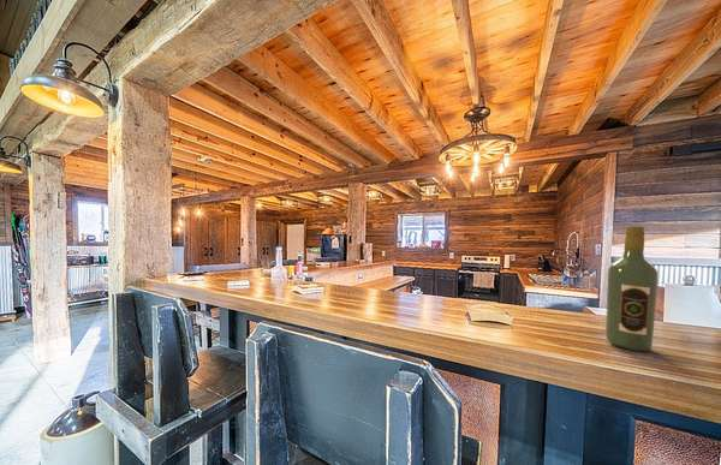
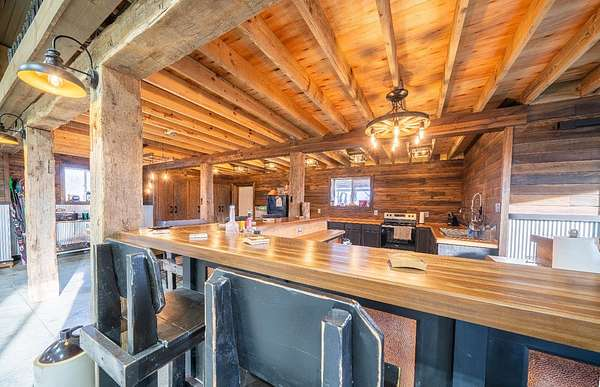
- wine bottle [604,225,659,352]
